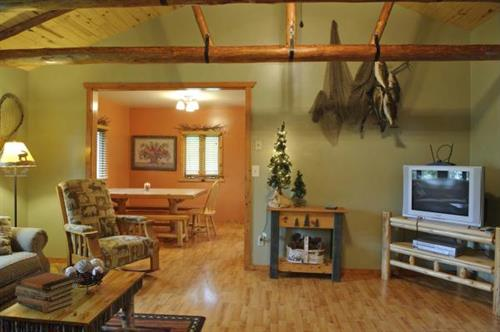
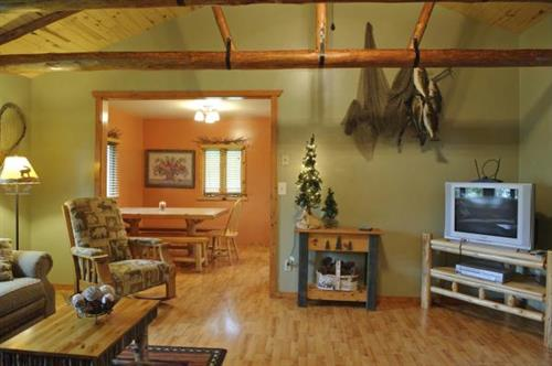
- book stack [14,270,77,314]
